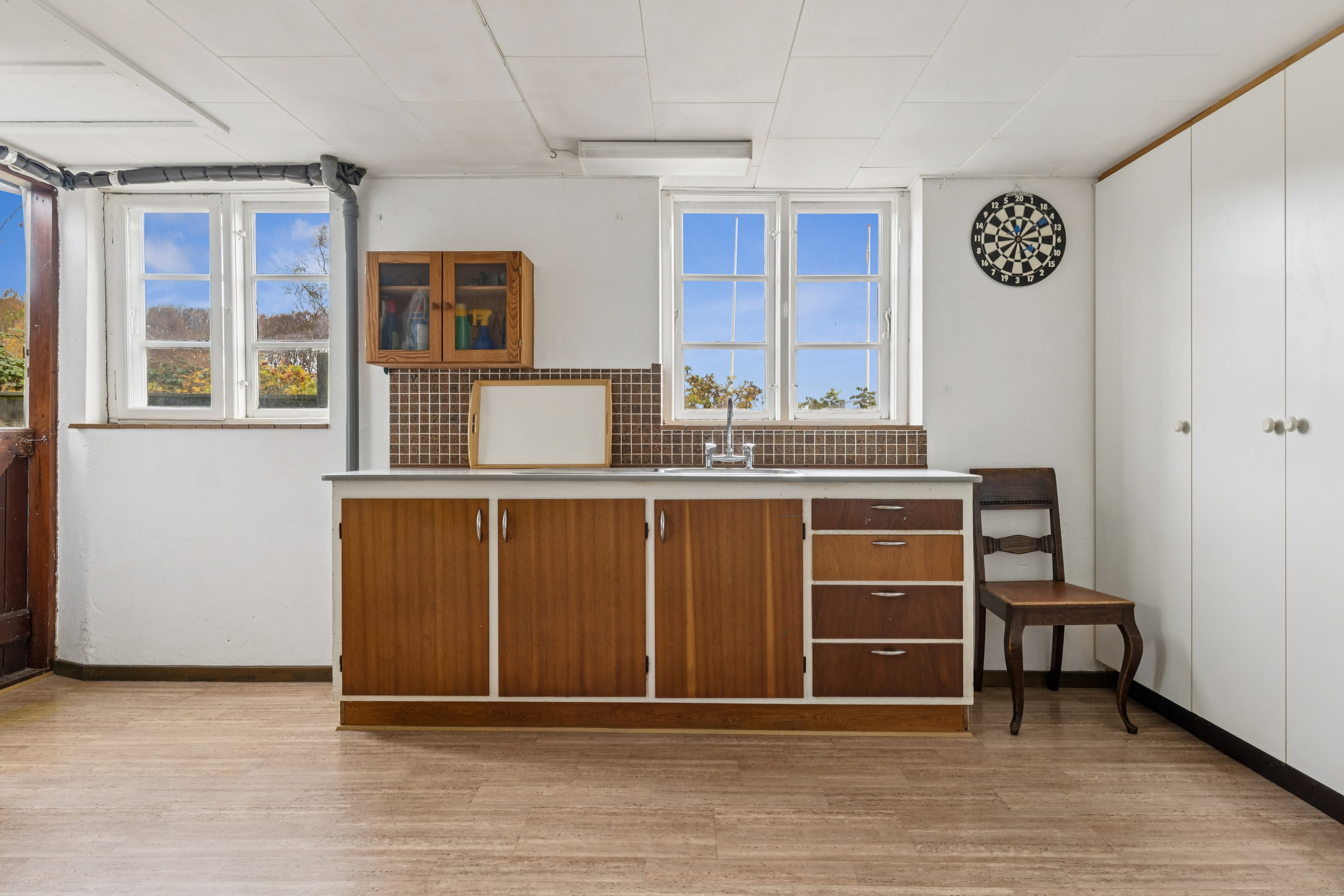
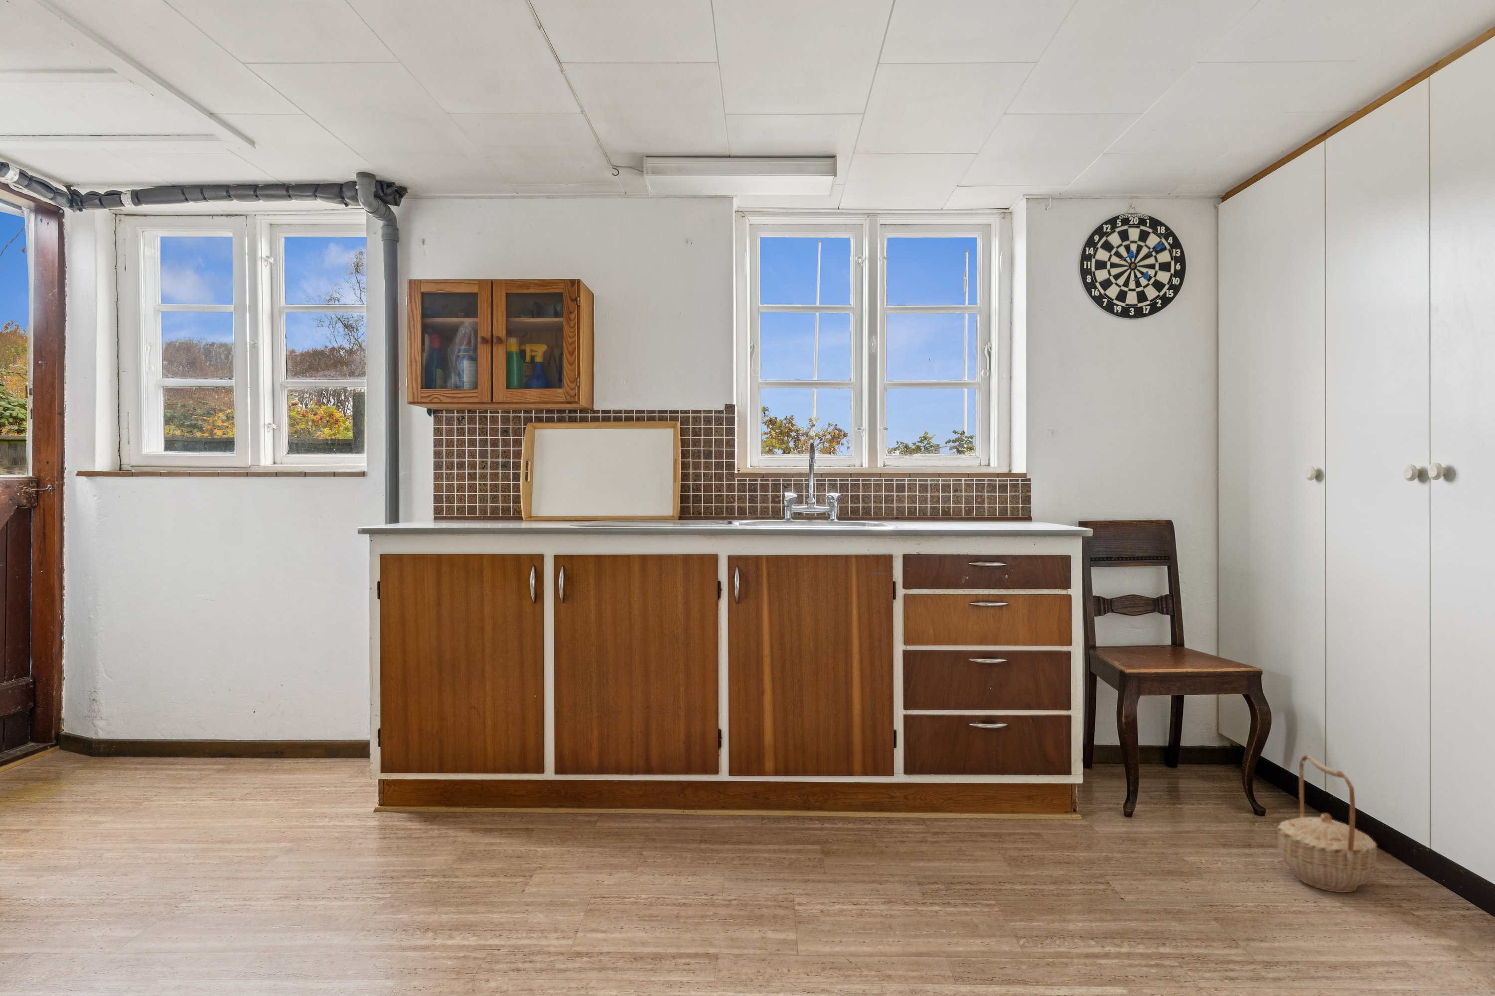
+ basket [1277,755,1377,893]
